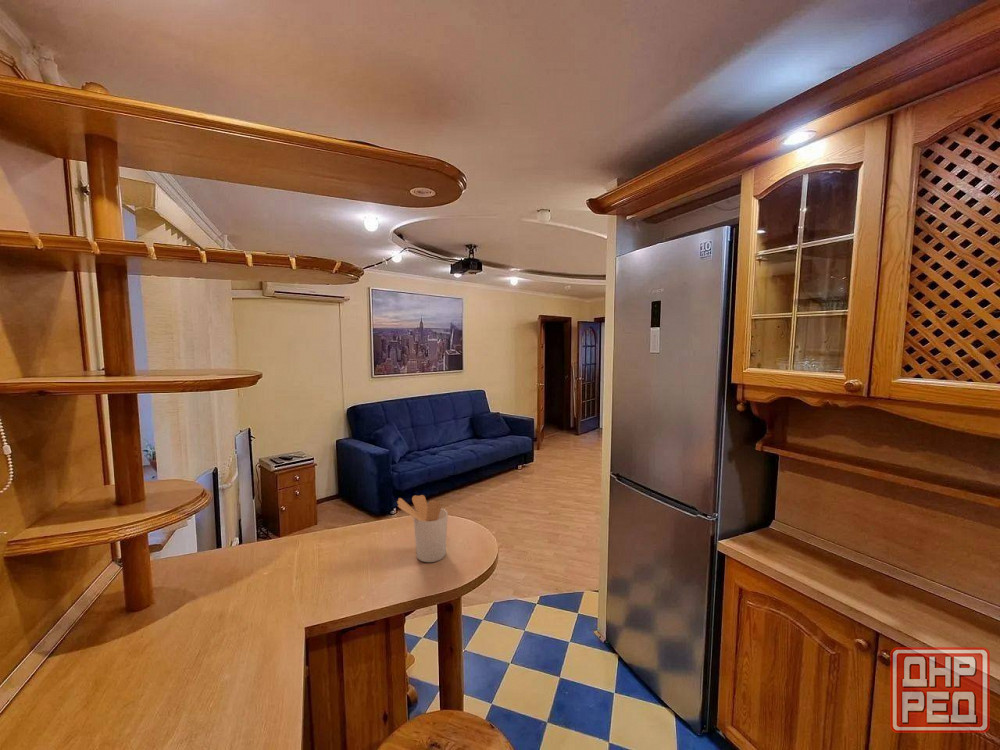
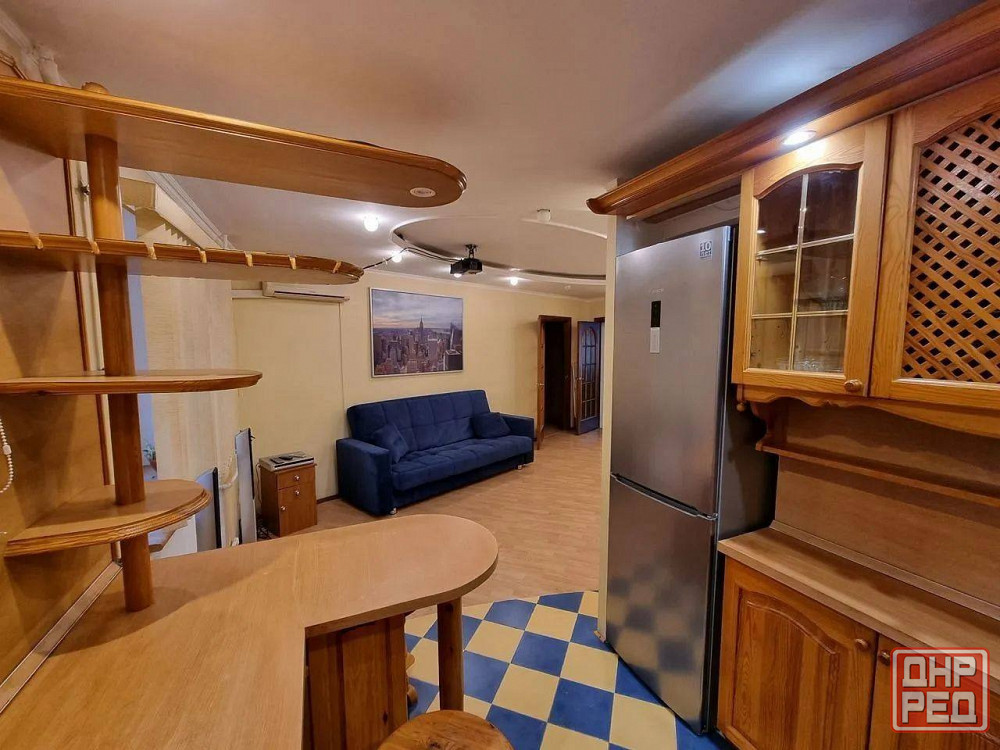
- utensil holder [396,494,449,563]
